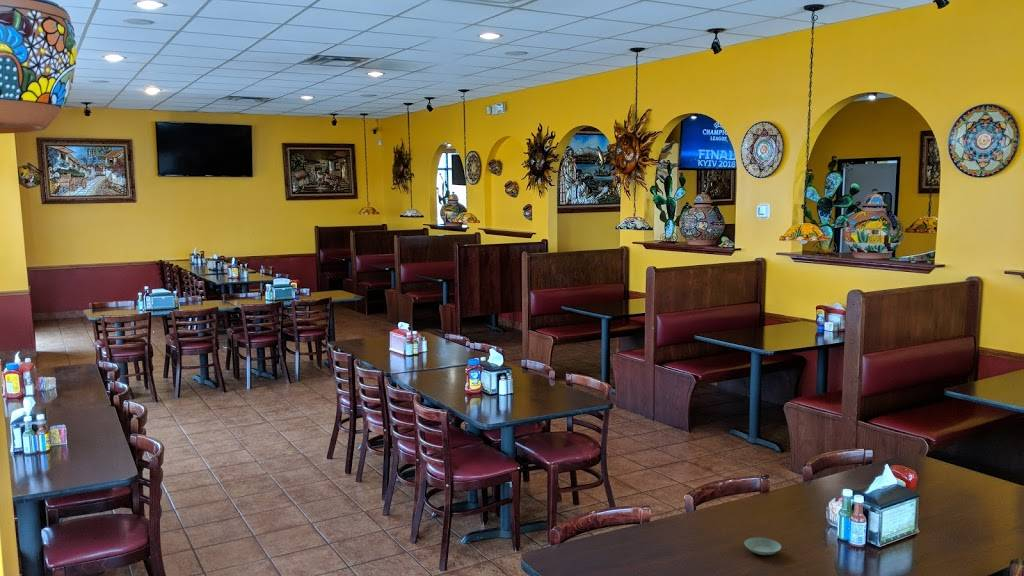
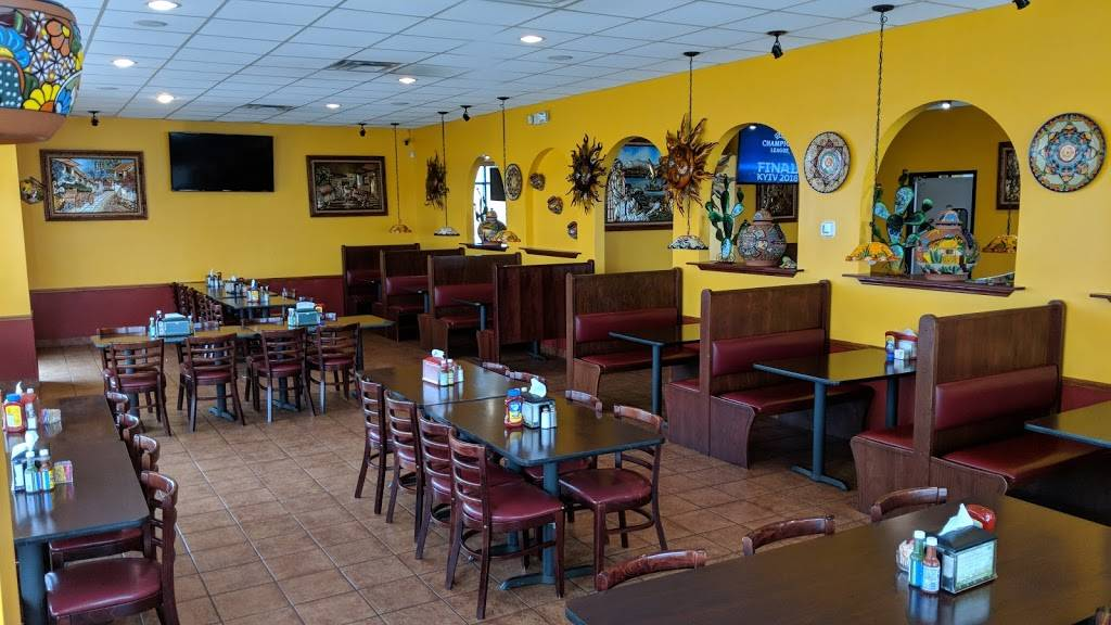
- saucer [743,537,782,556]
